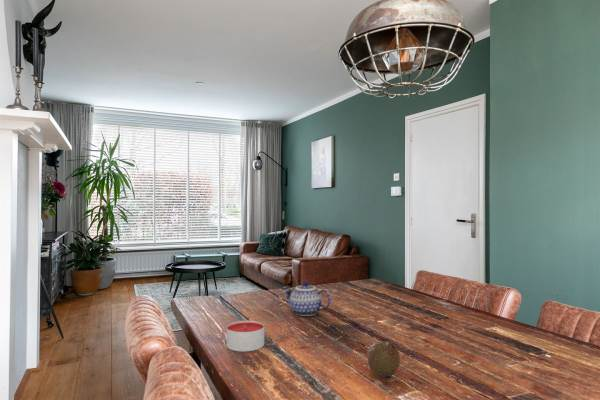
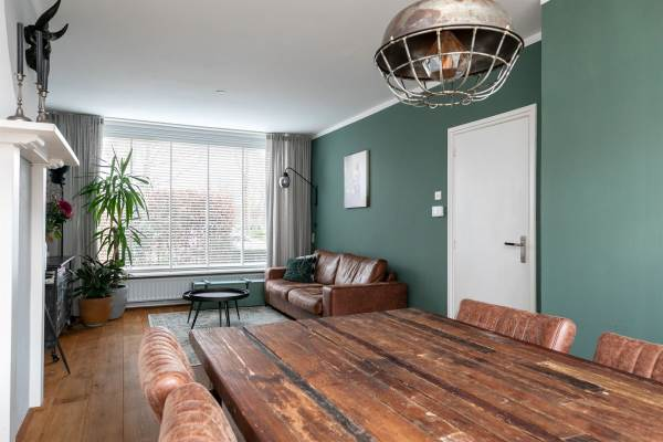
- candle [226,319,265,353]
- fruit [366,340,401,377]
- teapot [282,281,332,317]
